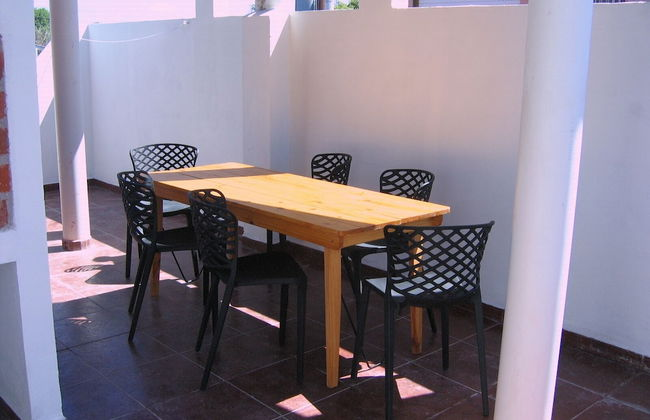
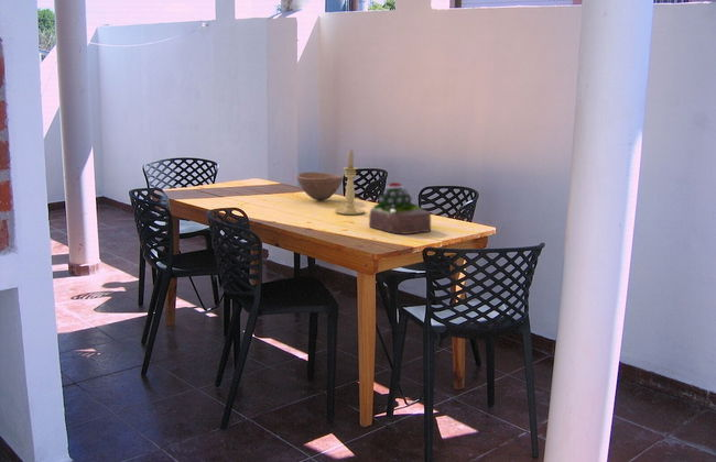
+ succulent plant [368,182,432,235]
+ bowl [296,170,345,201]
+ candle holder [334,150,366,216]
